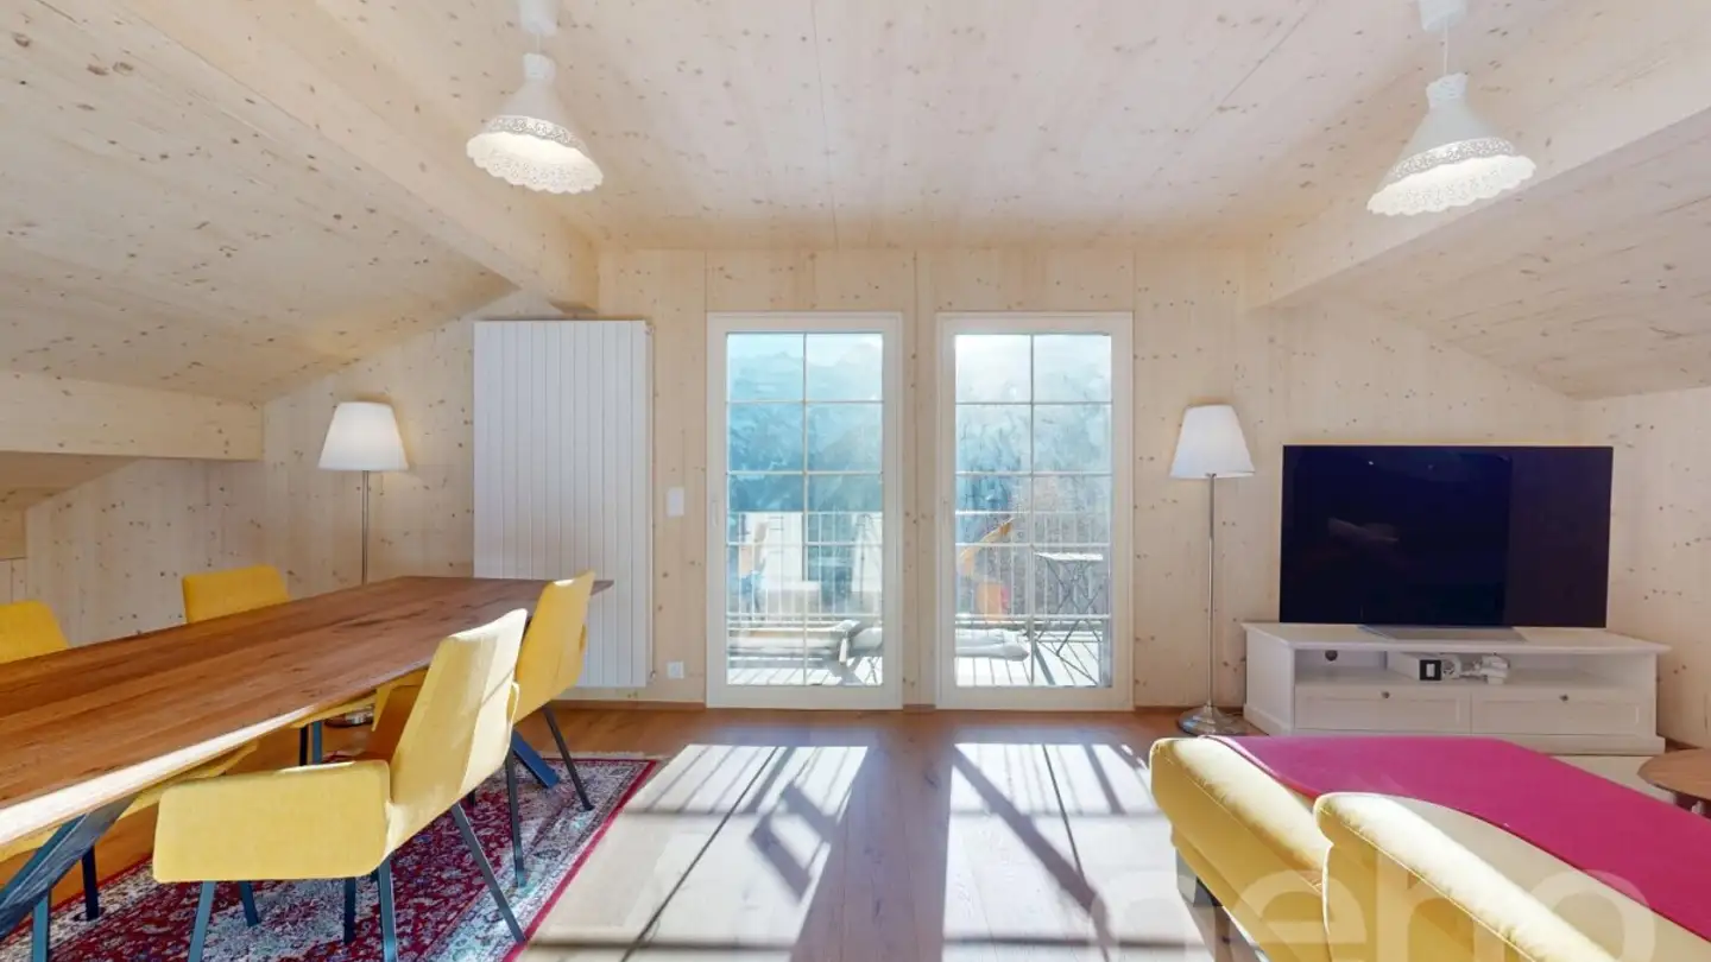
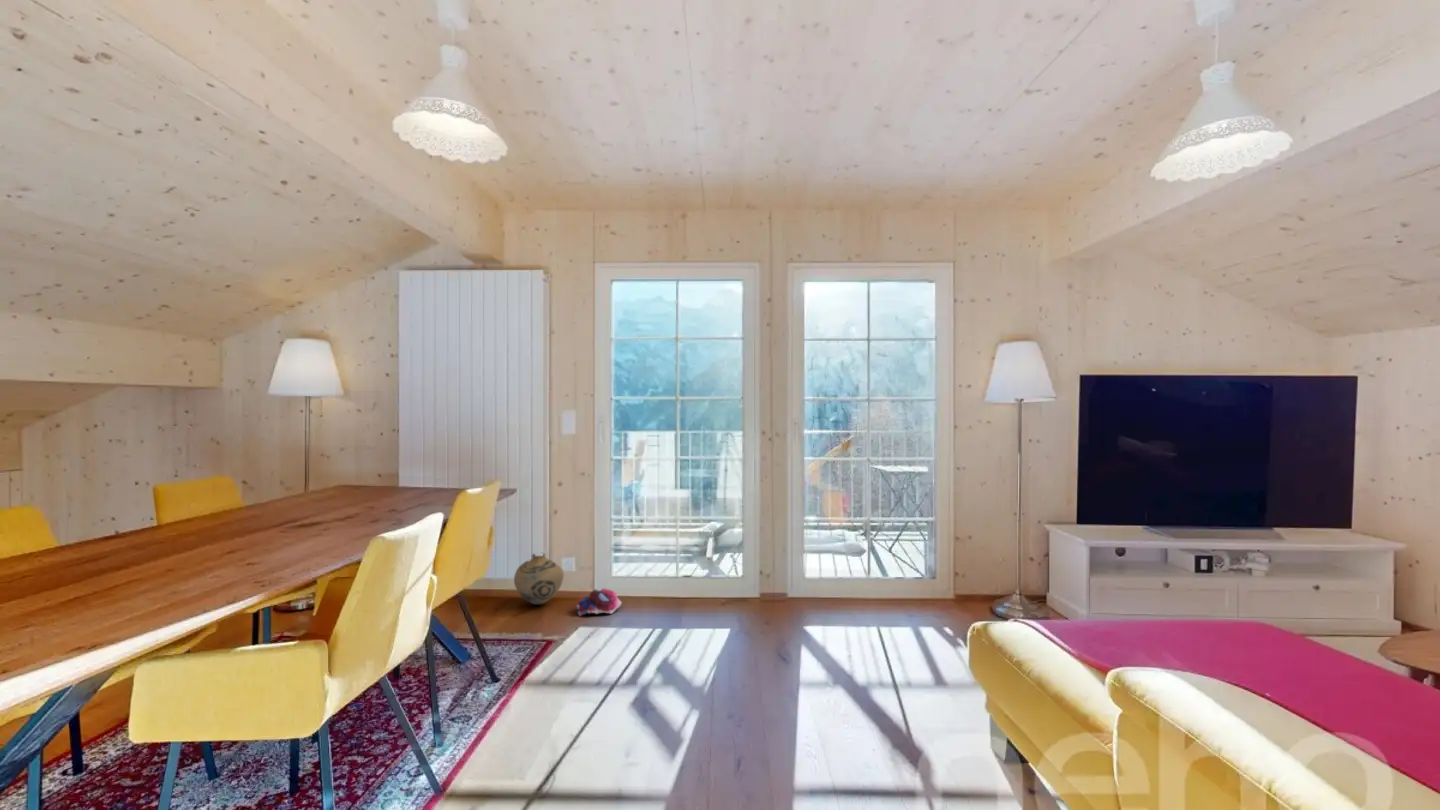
+ plush toy [575,588,622,617]
+ vase [513,552,565,605]
